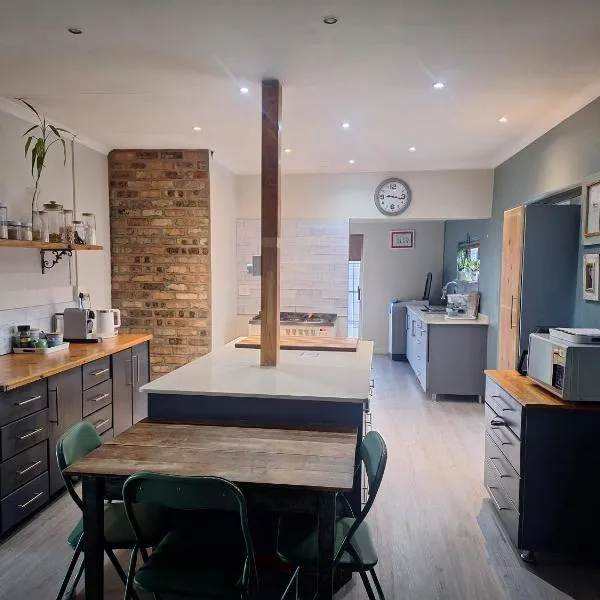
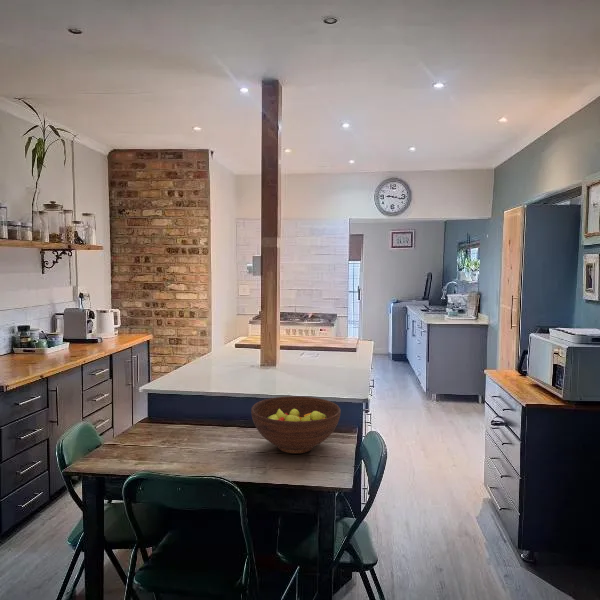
+ fruit bowl [250,395,342,454]
